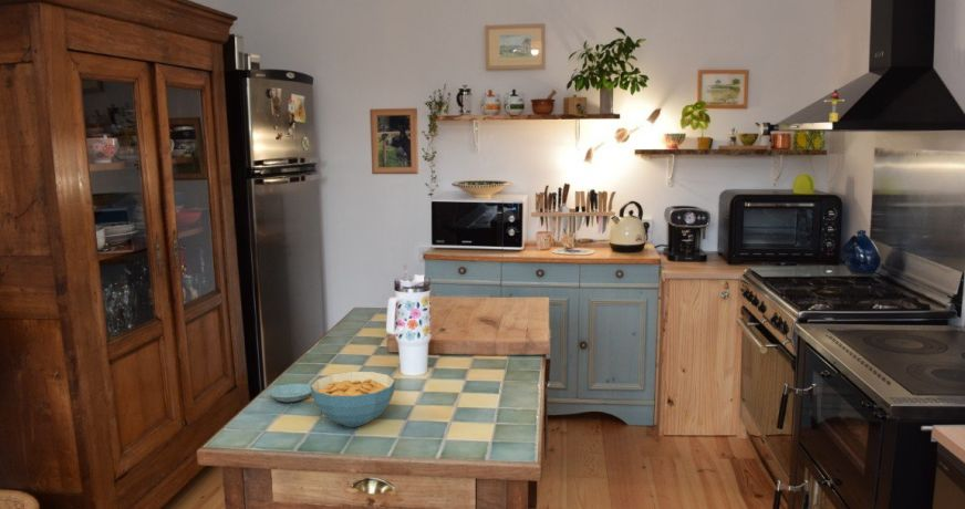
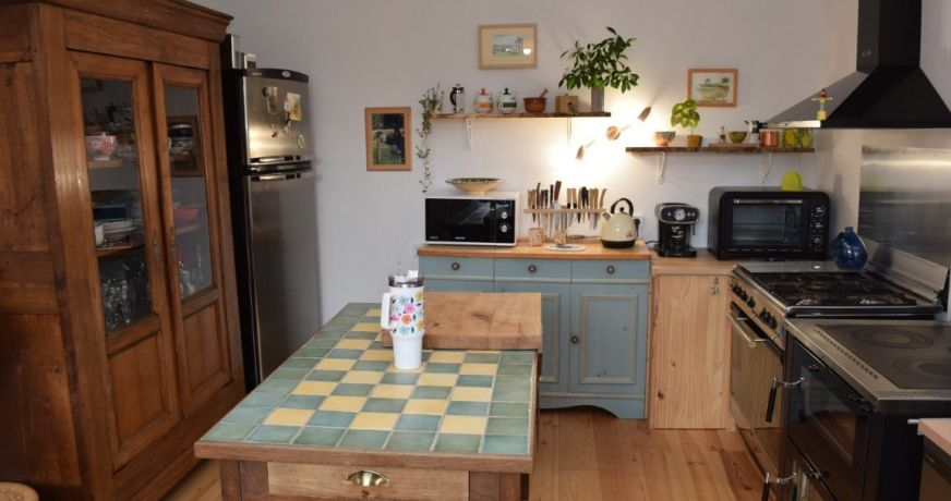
- saucer [267,383,311,403]
- cereal bowl [310,371,396,428]
